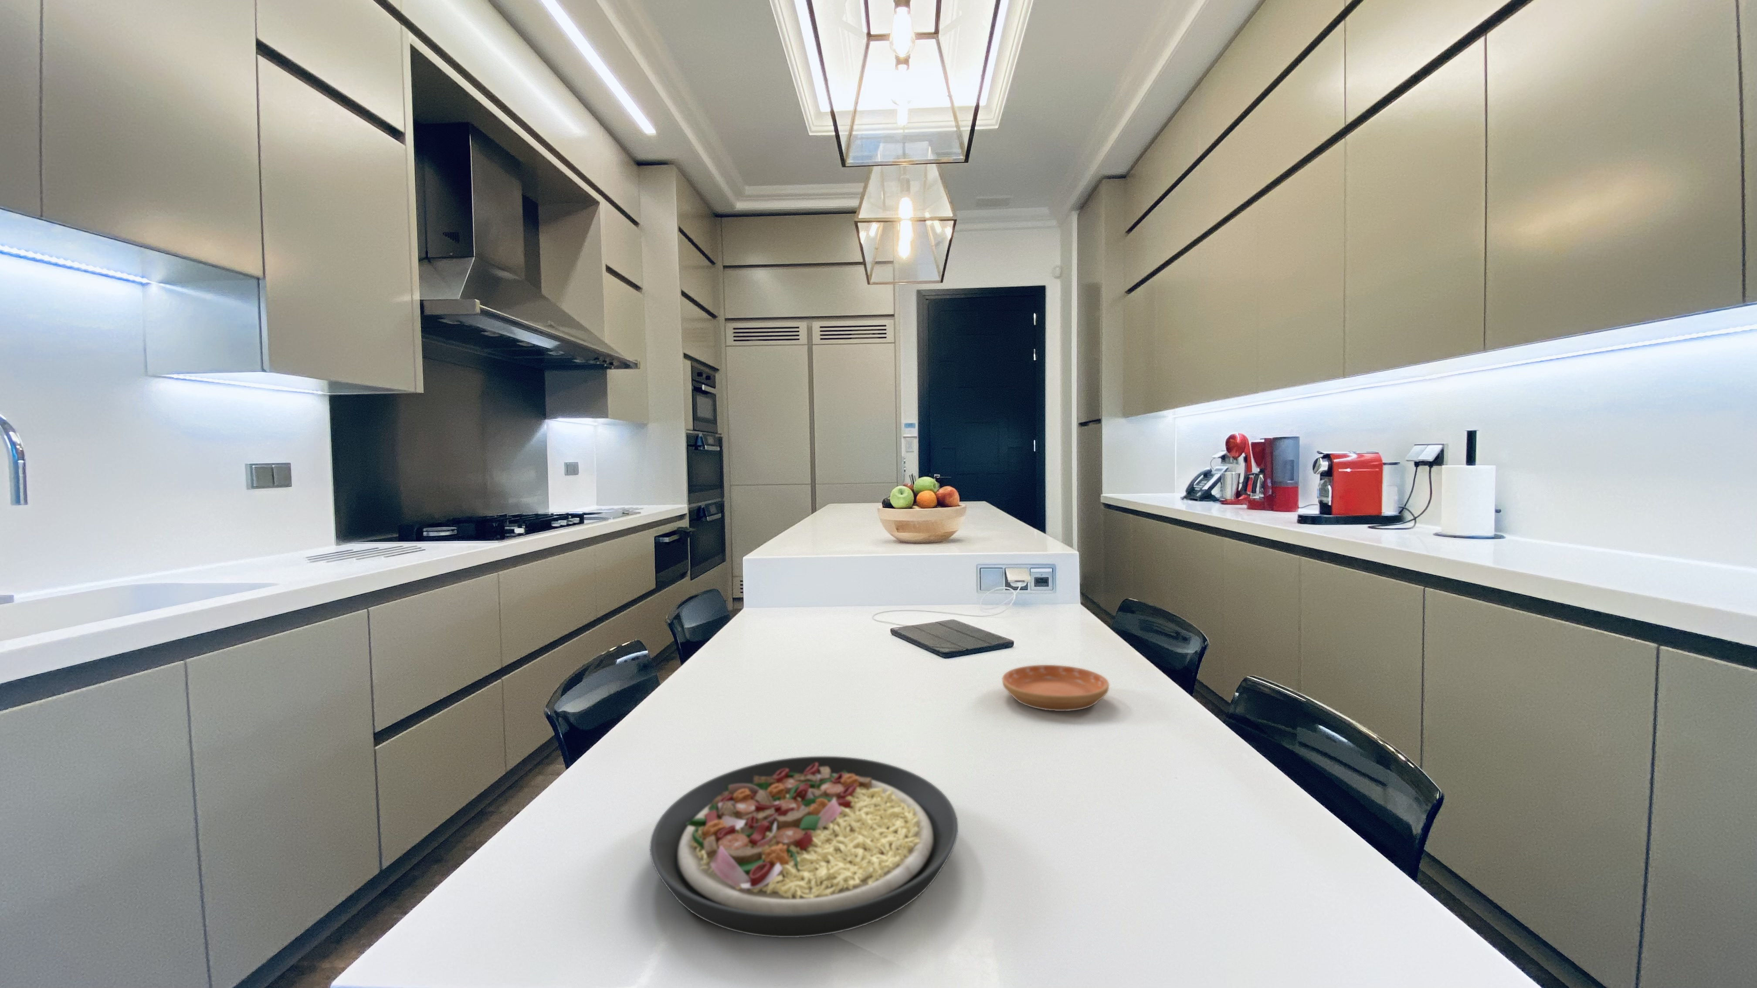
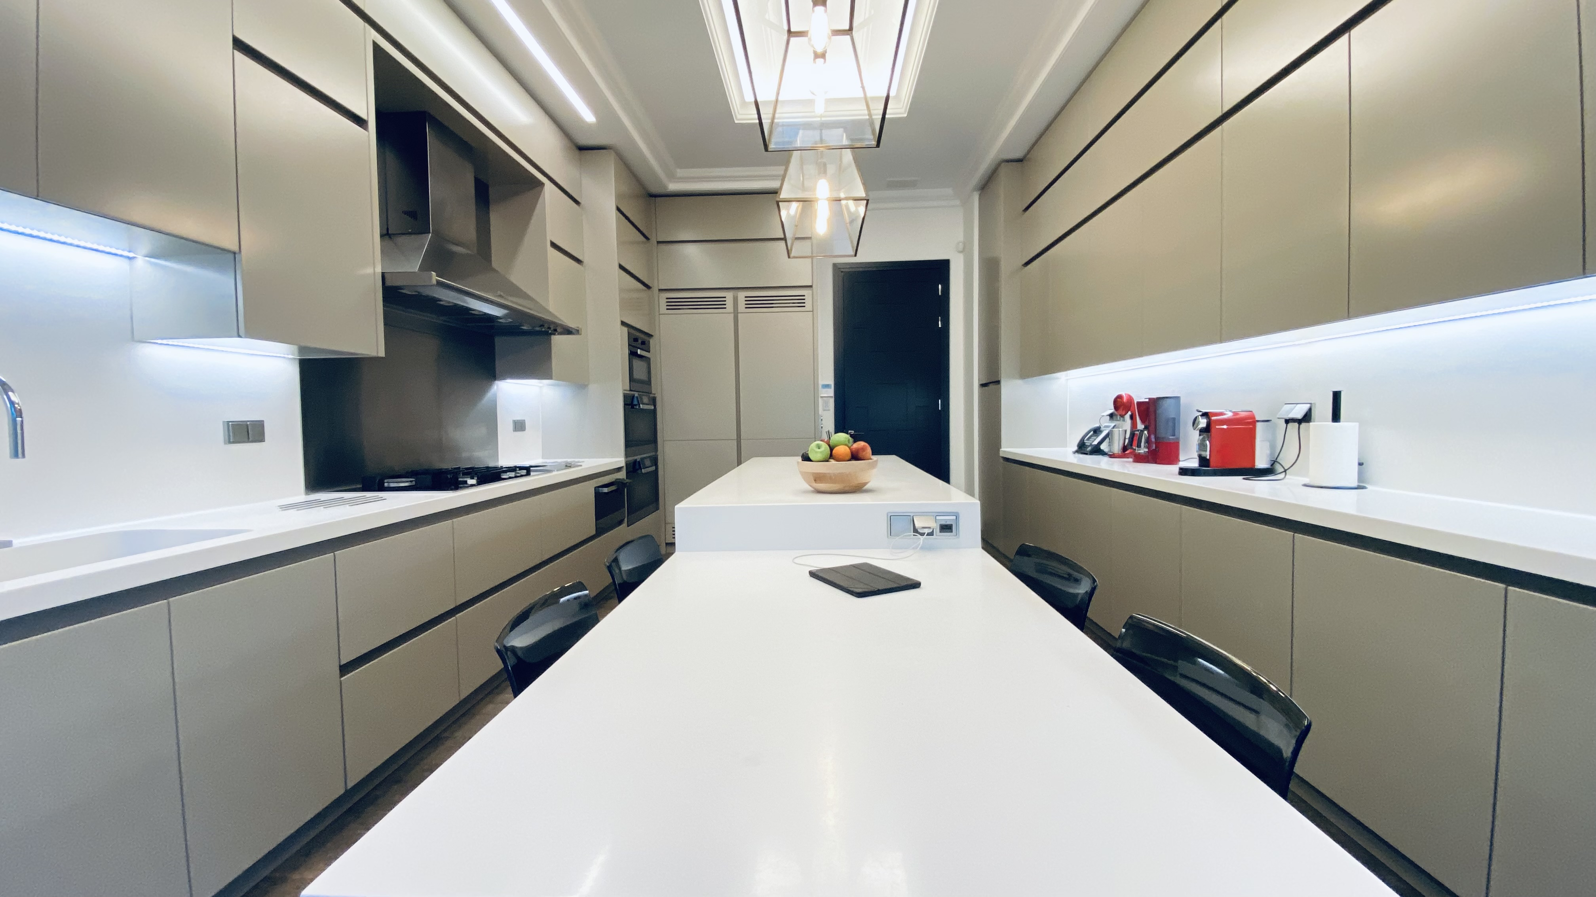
- saucer [1002,665,1110,712]
- plate [649,756,958,937]
